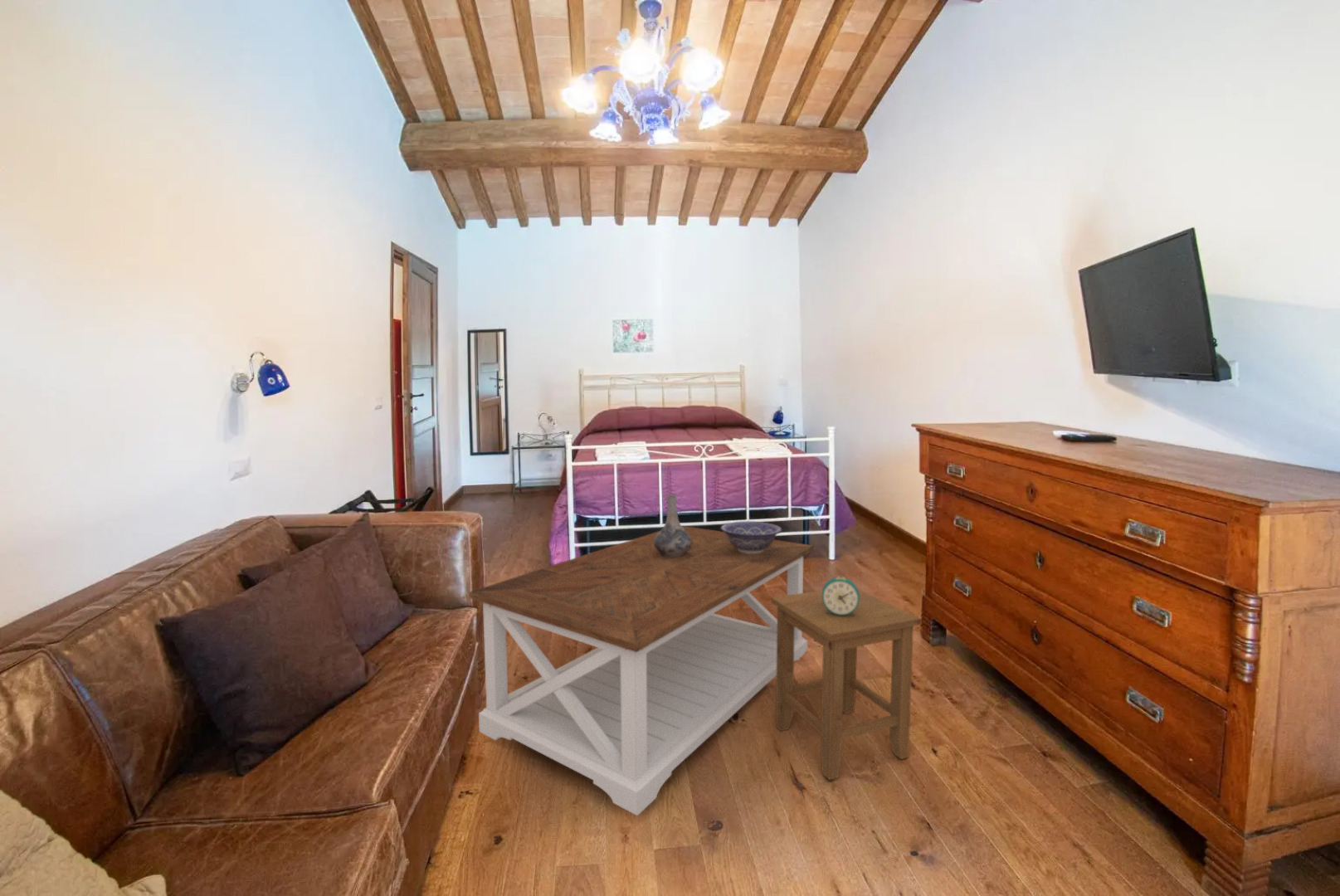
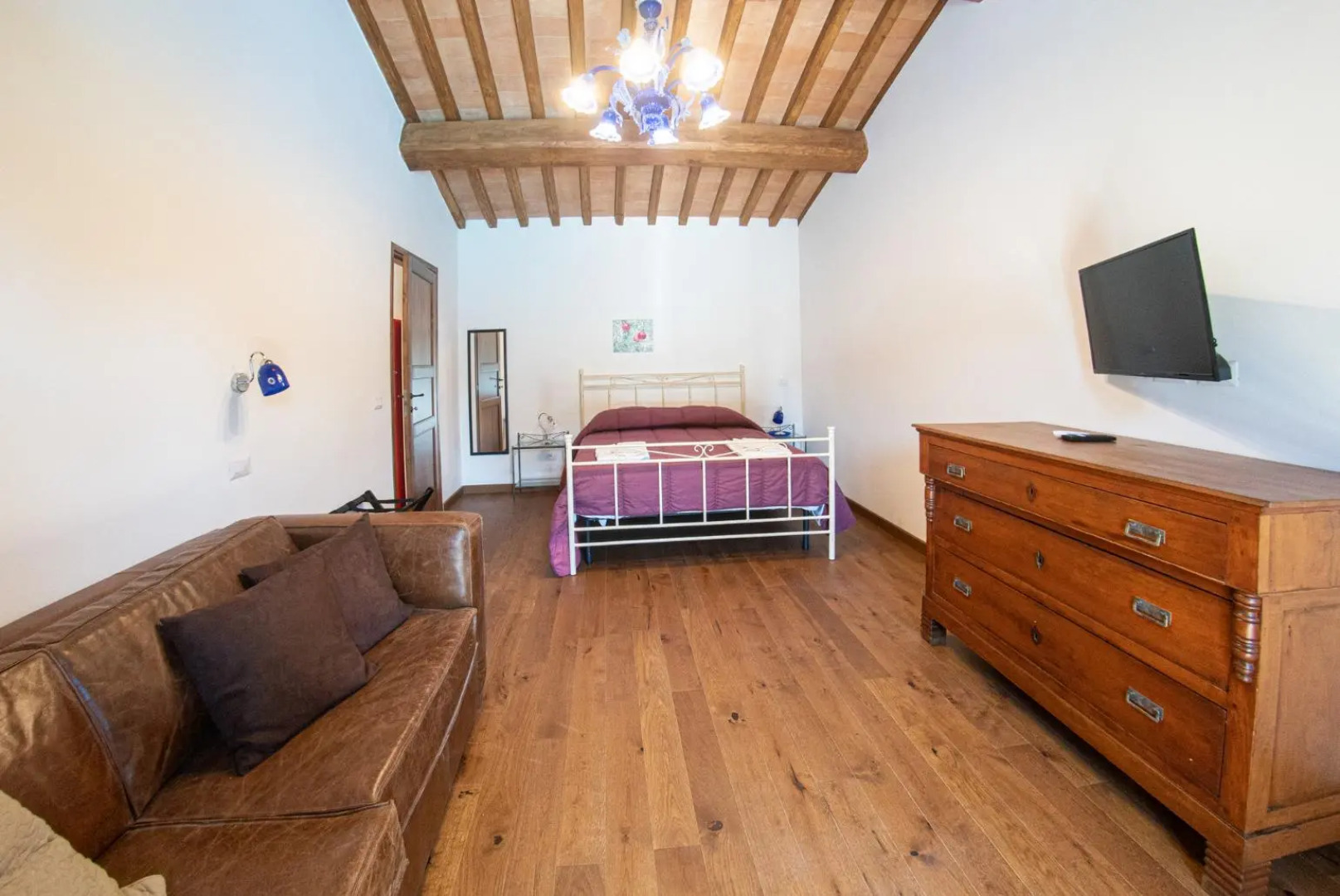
- stool [770,588,922,781]
- decorative vase [654,494,692,558]
- decorative bowl [719,521,782,554]
- alarm clock [821,575,860,616]
- coffee table [468,525,814,816]
